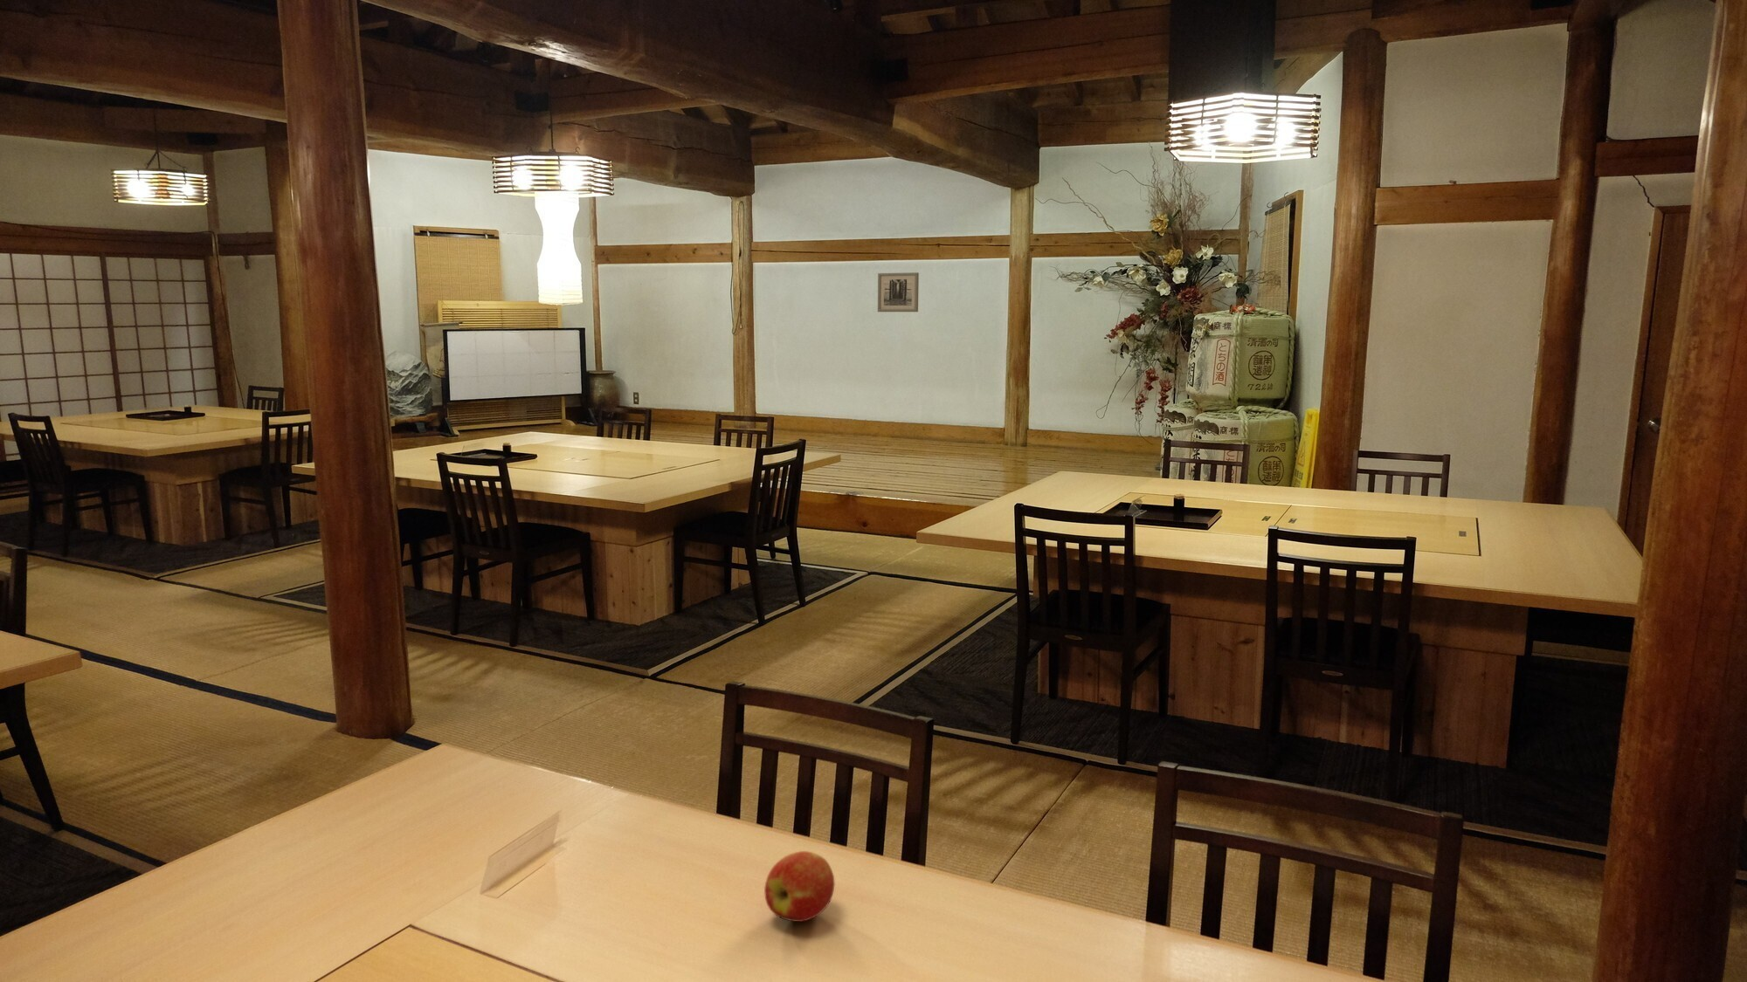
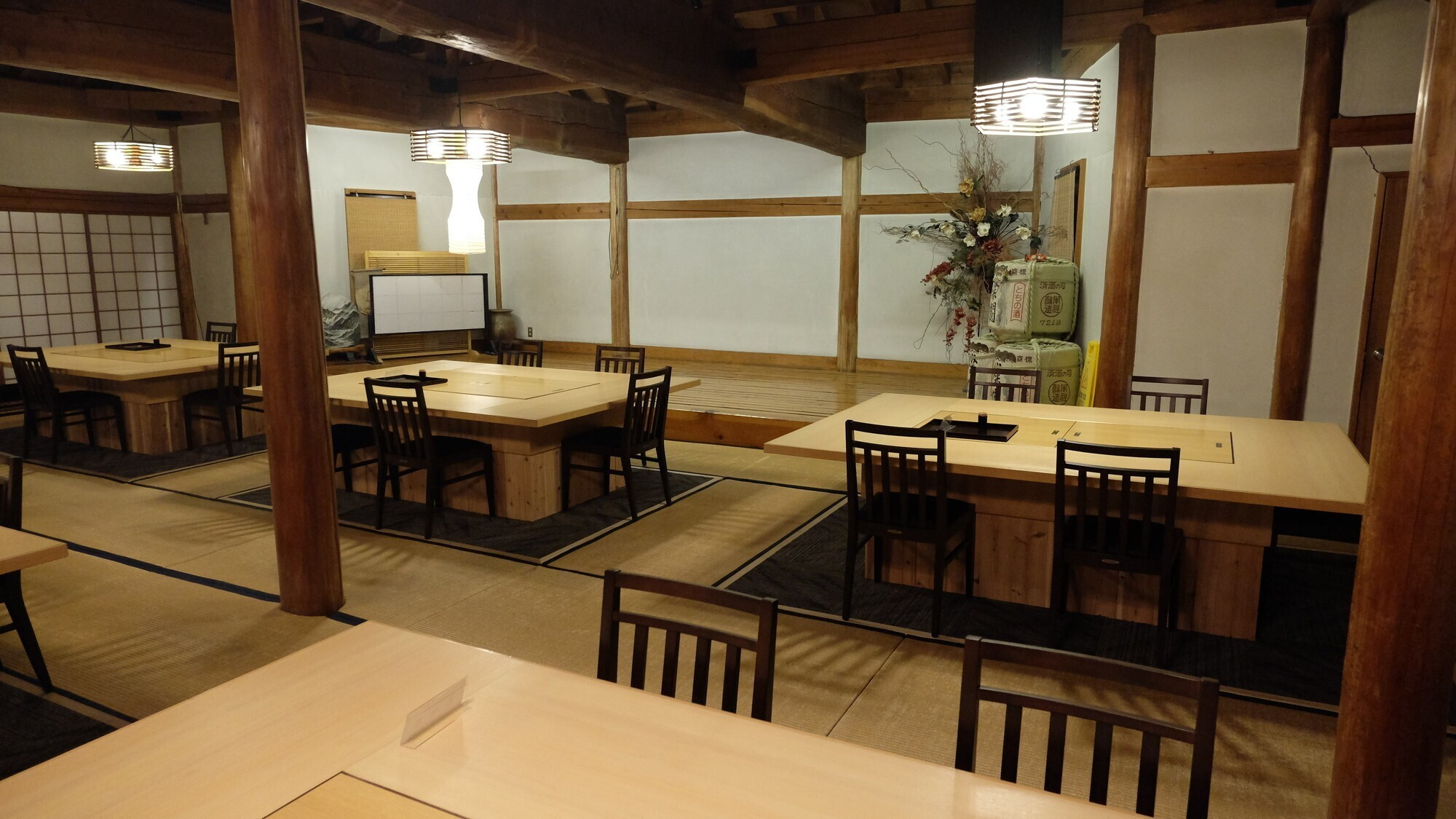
- apple [763,850,836,922]
- wall art [877,271,920,313]
